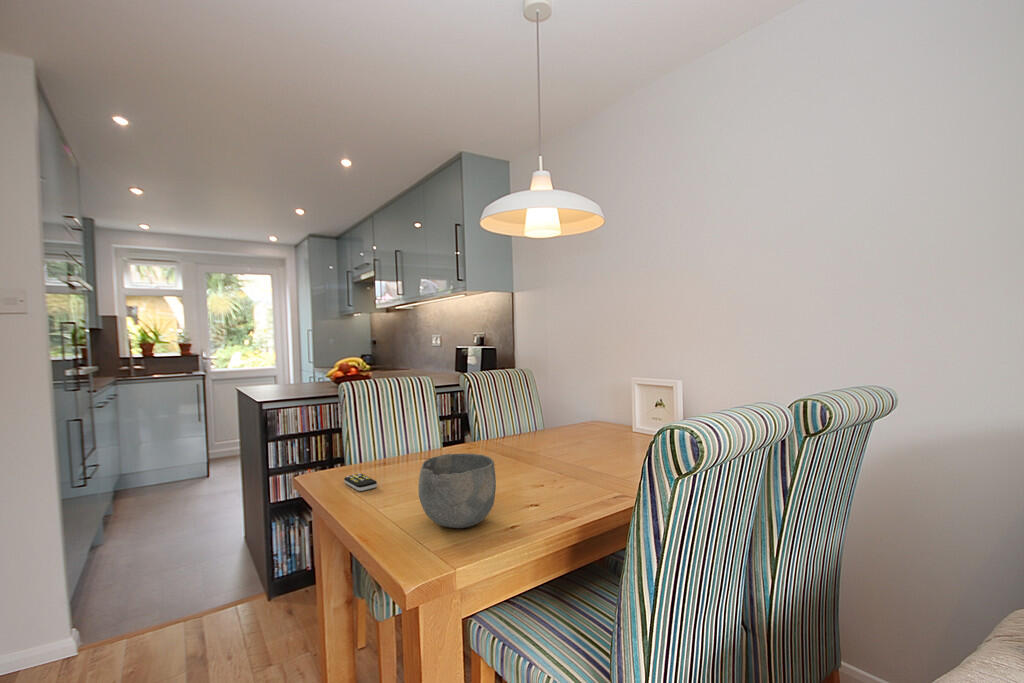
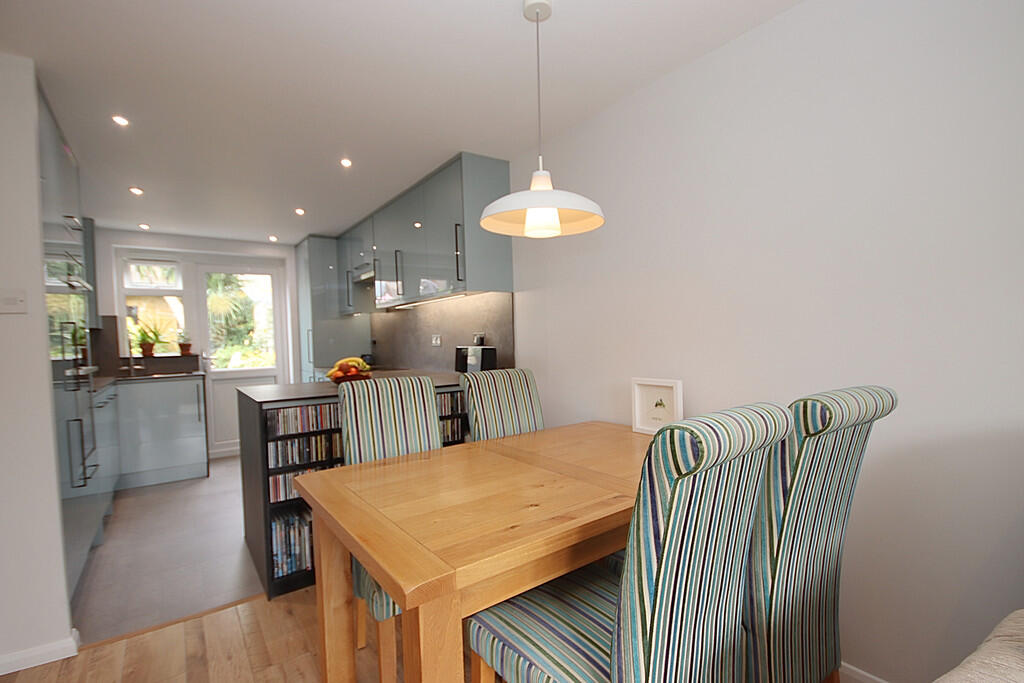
- bowl [417,452,497,529]
- remote control [343,472,378,492]
